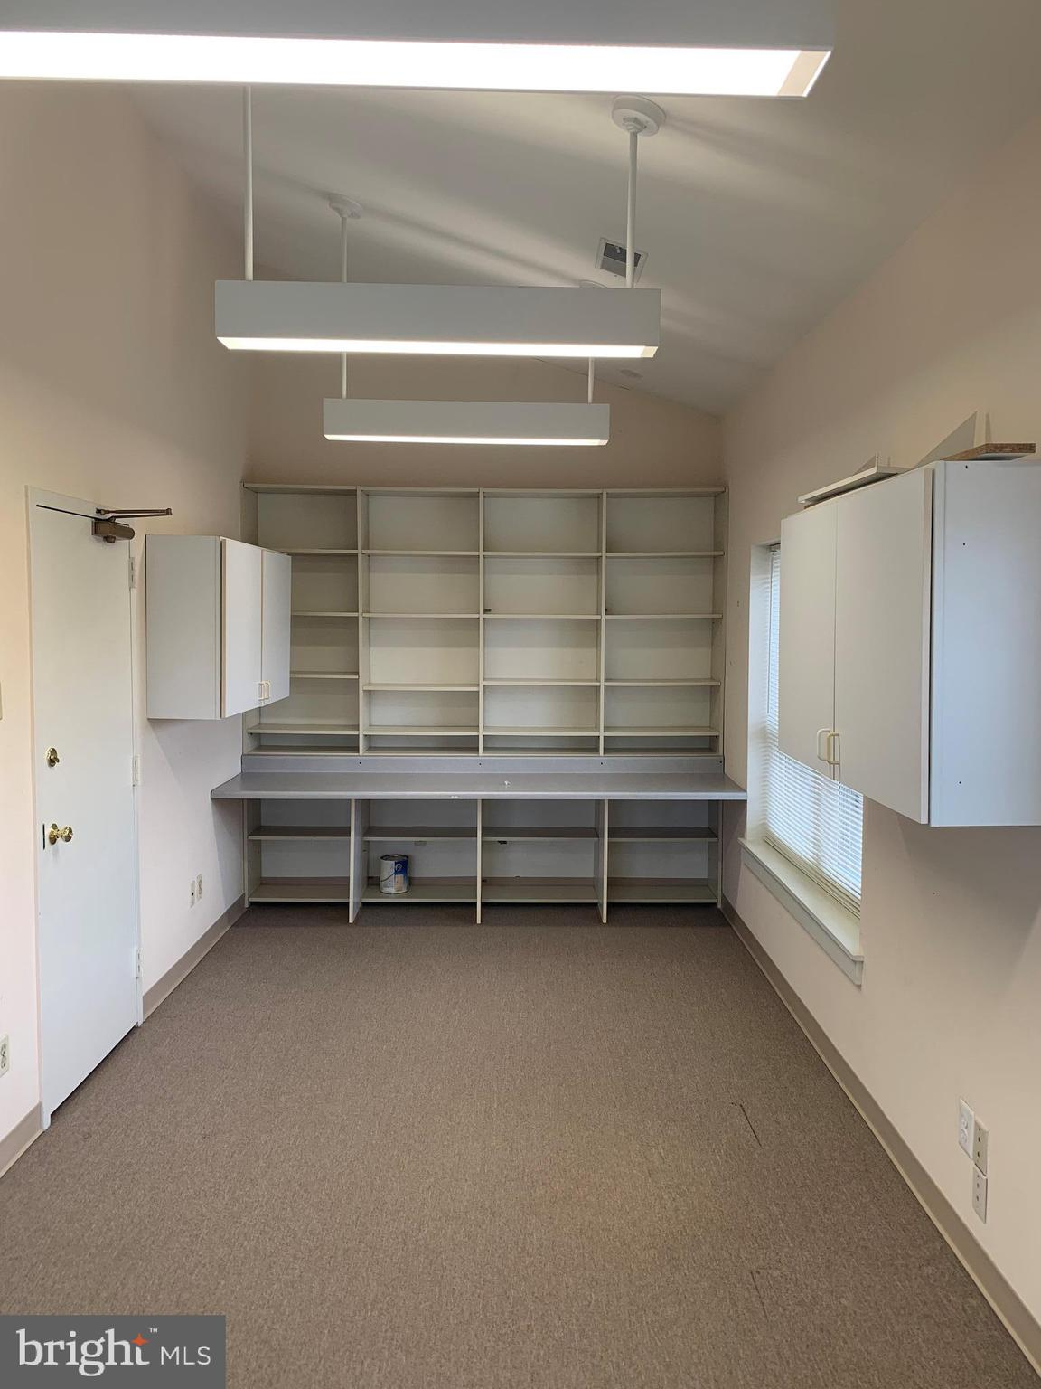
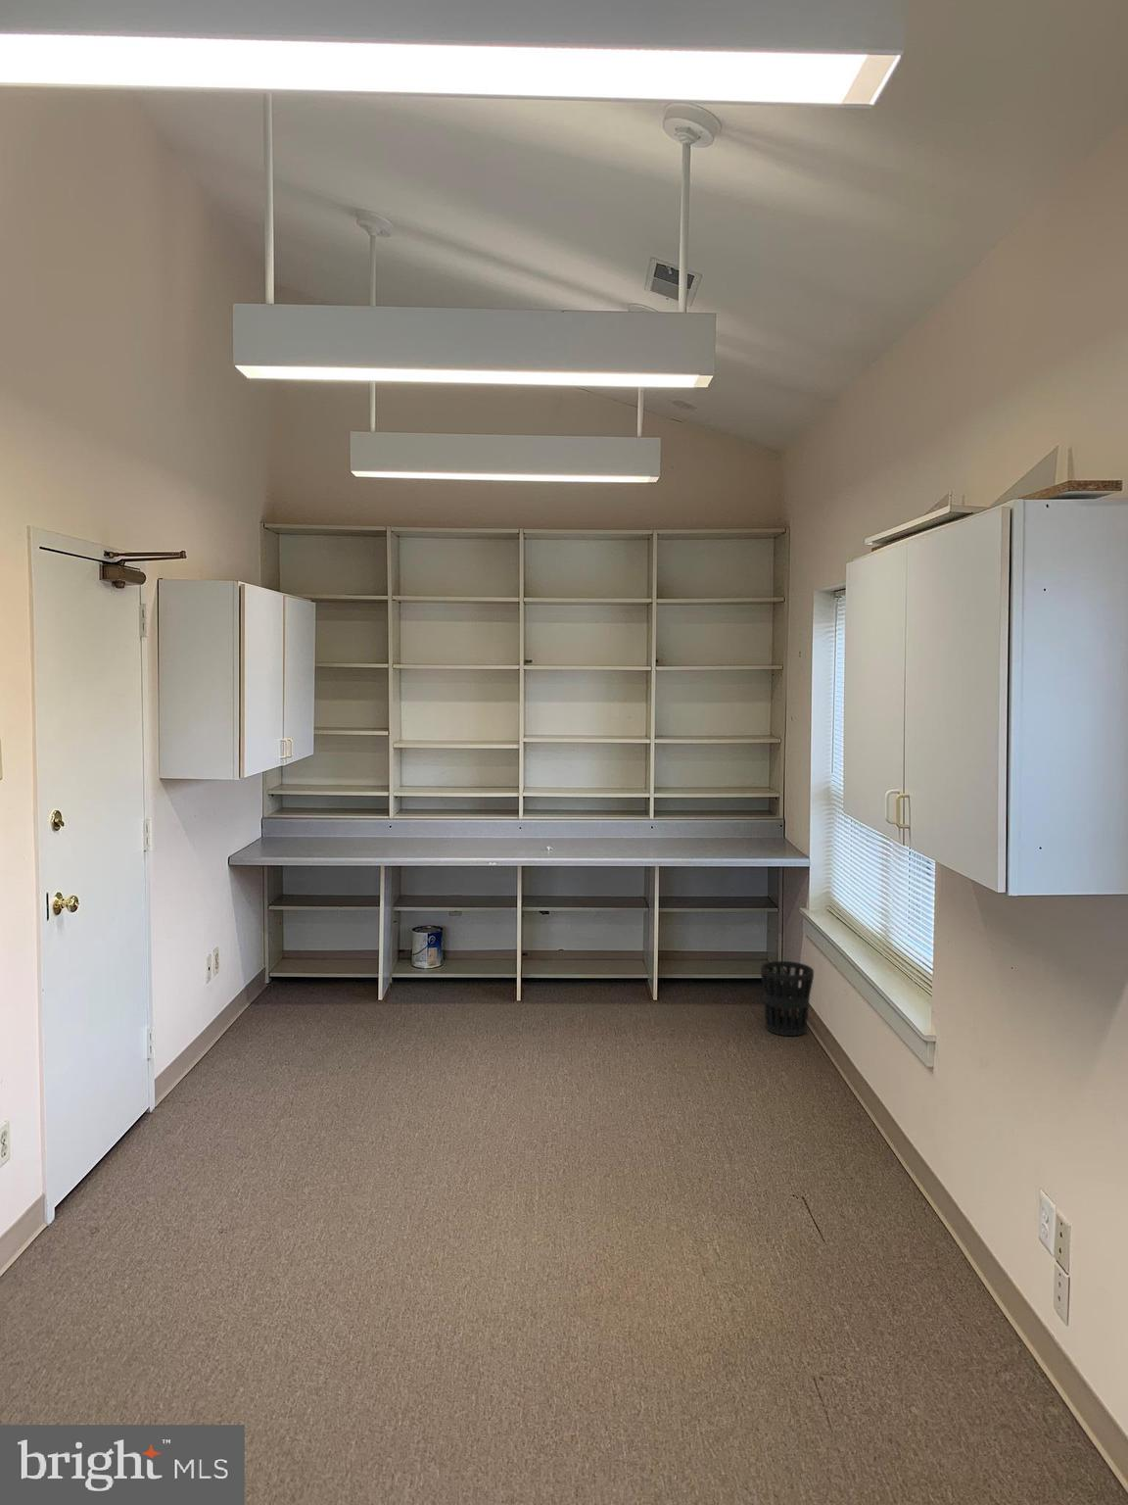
+ wastebasket [760,960,815,1037]
